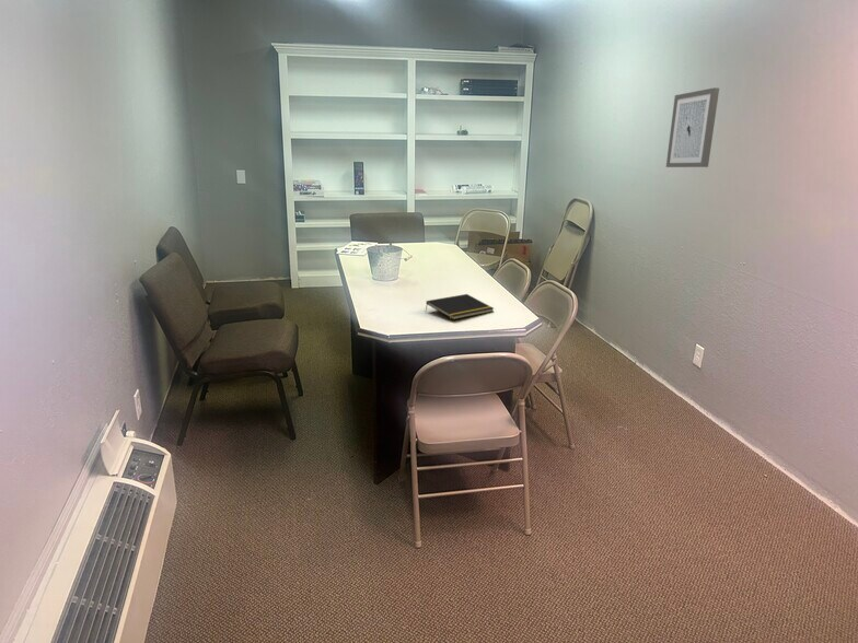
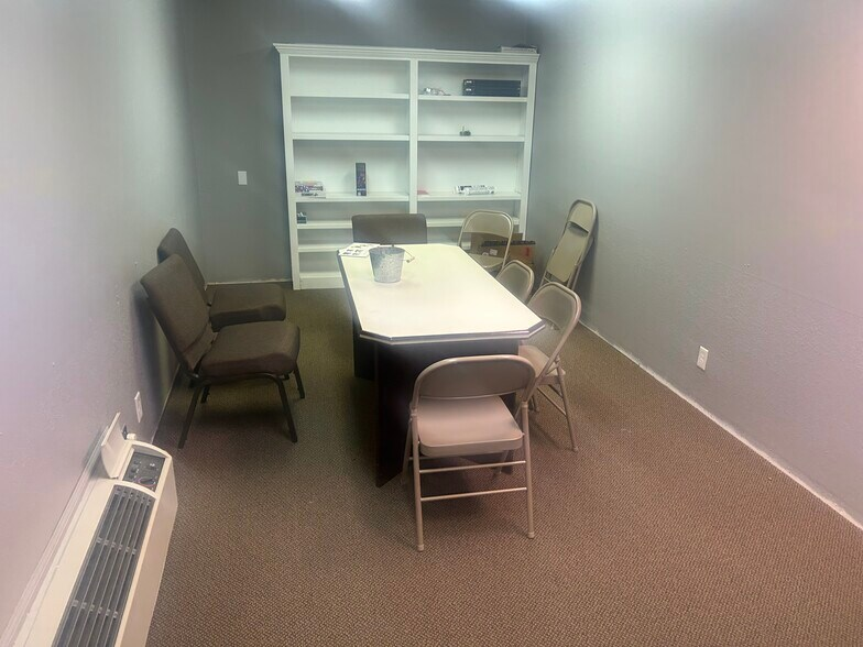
- notepad [425,293,495,320]
- wall art [665,86,720,168]
